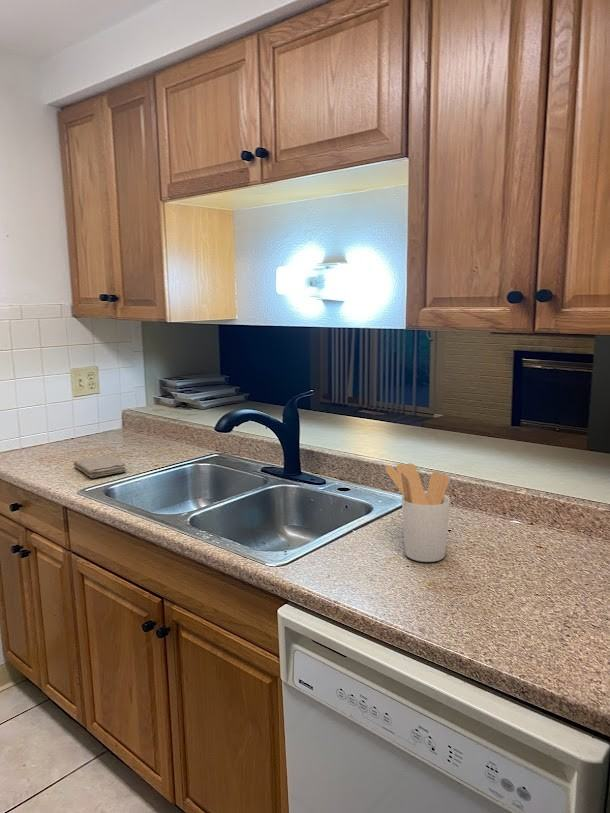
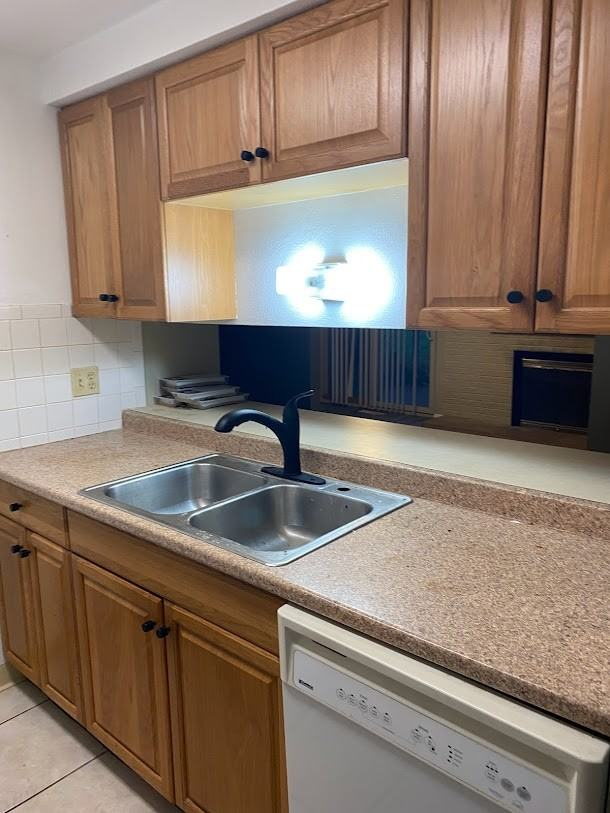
- utensil holder [384,462,451,563]
- washcloth [73,454,128,479]
